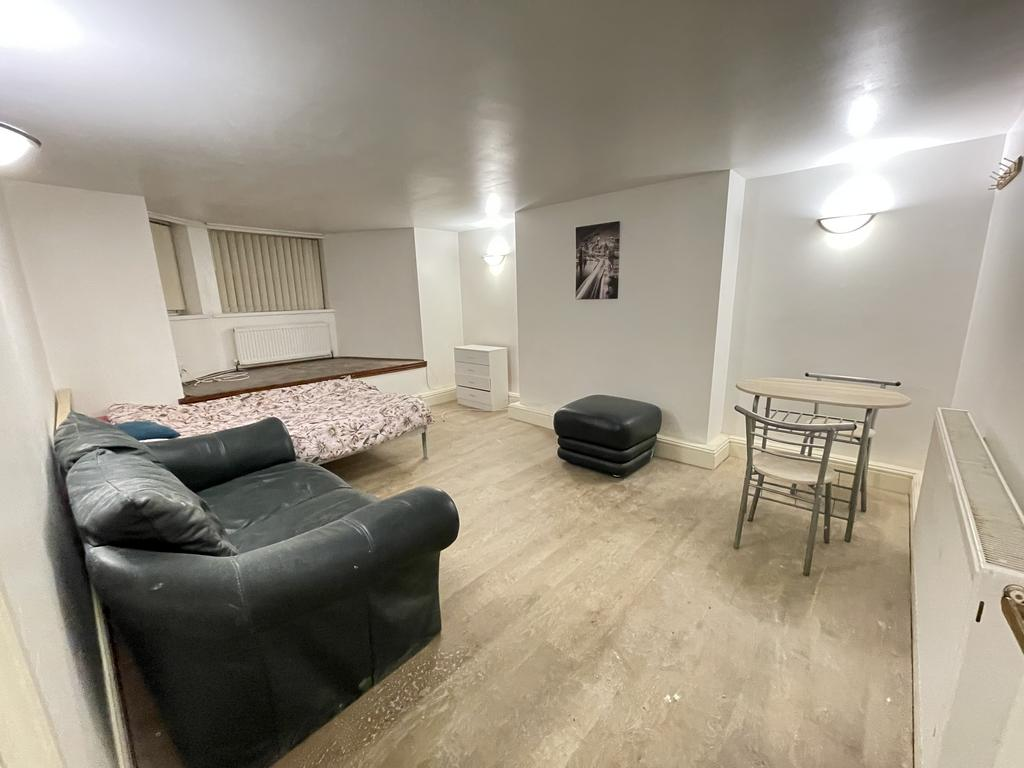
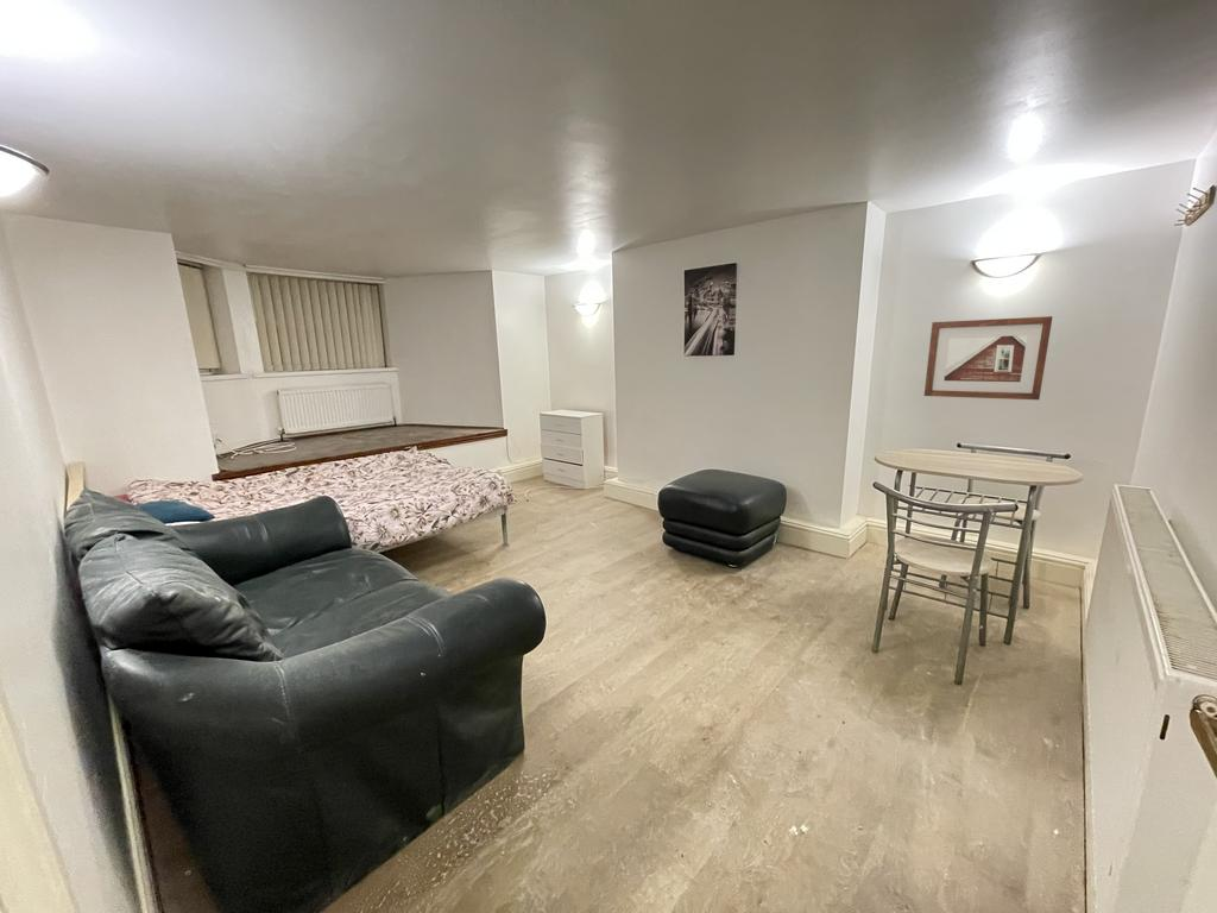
+ picture frame [923,315,1053,401]
